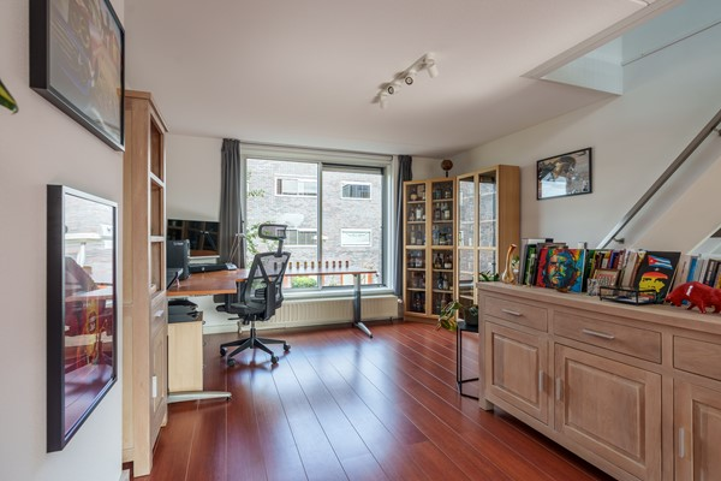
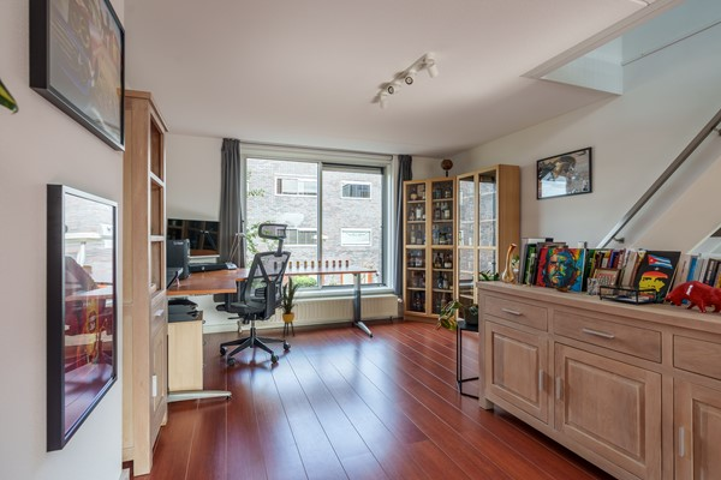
+ house plant [278,275,309,338]
